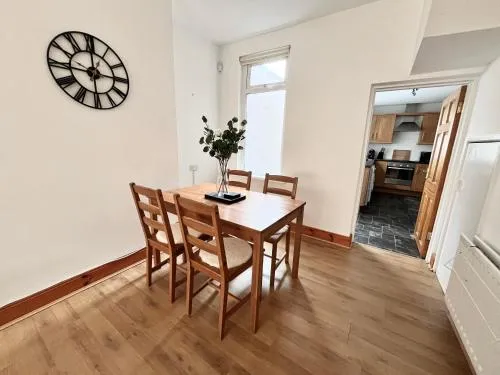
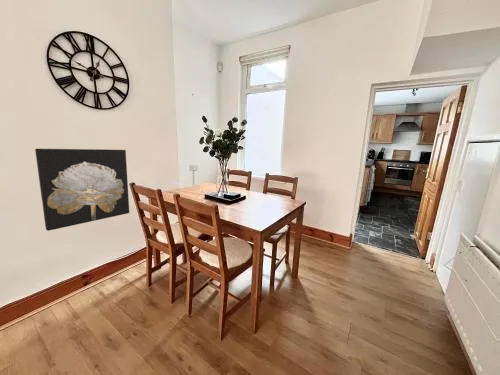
+ wall art [34,148,130,232]
